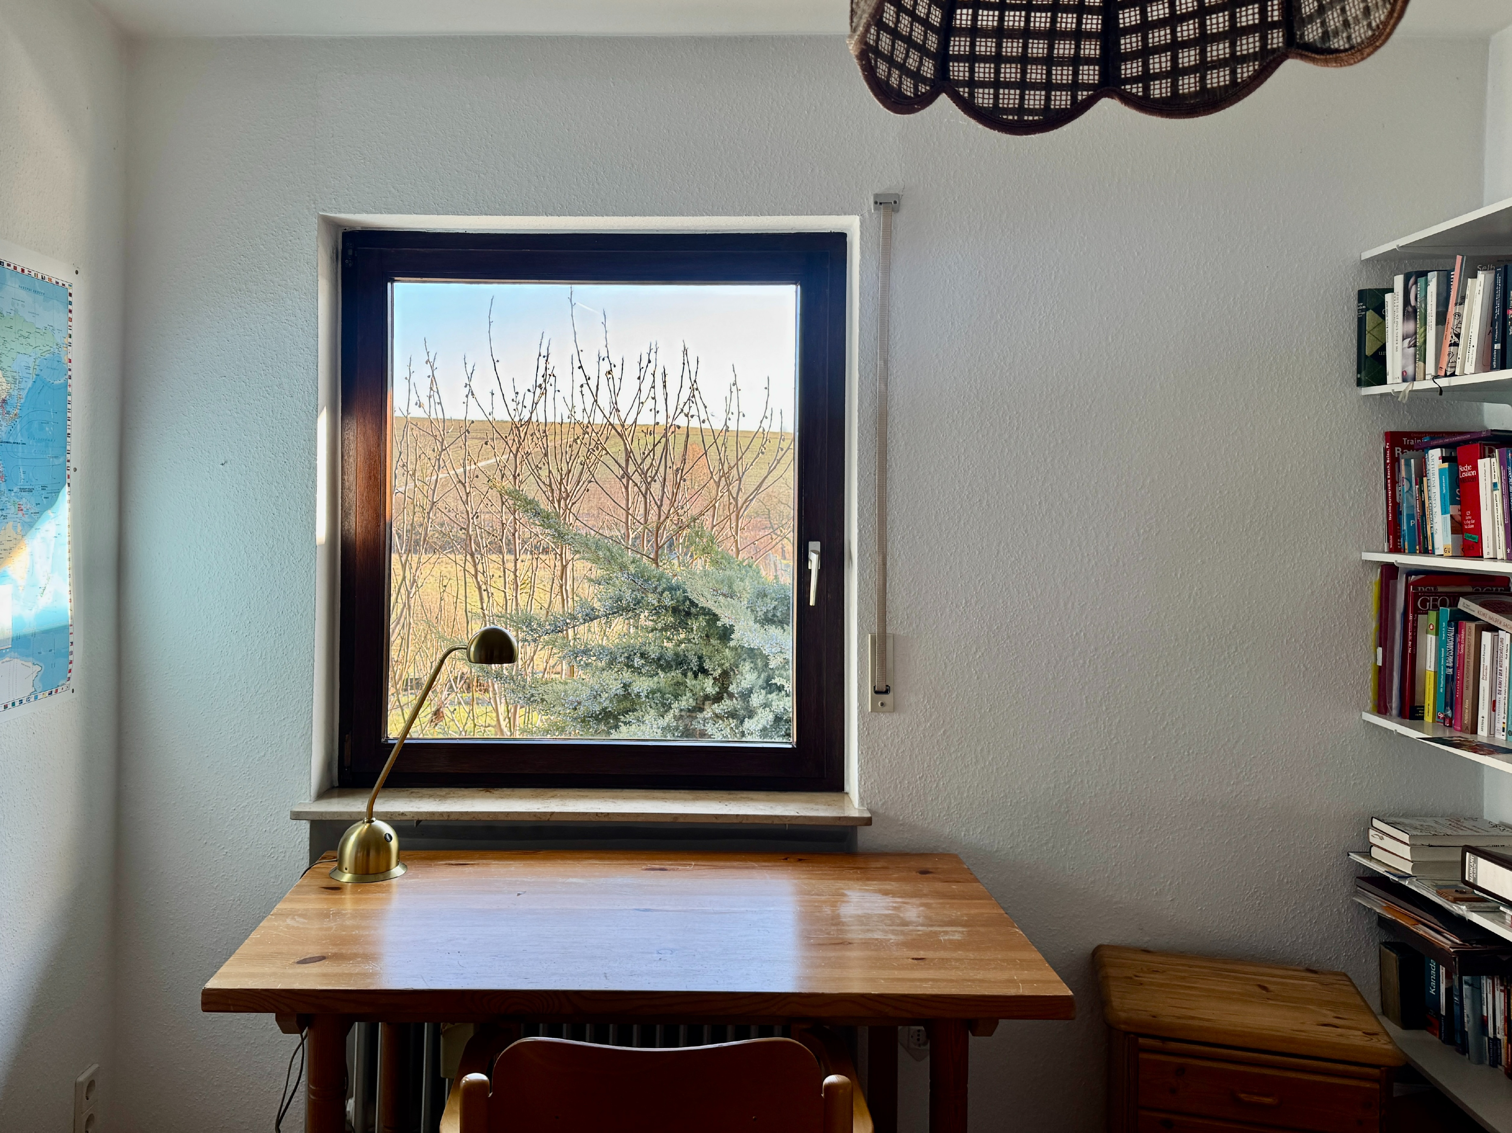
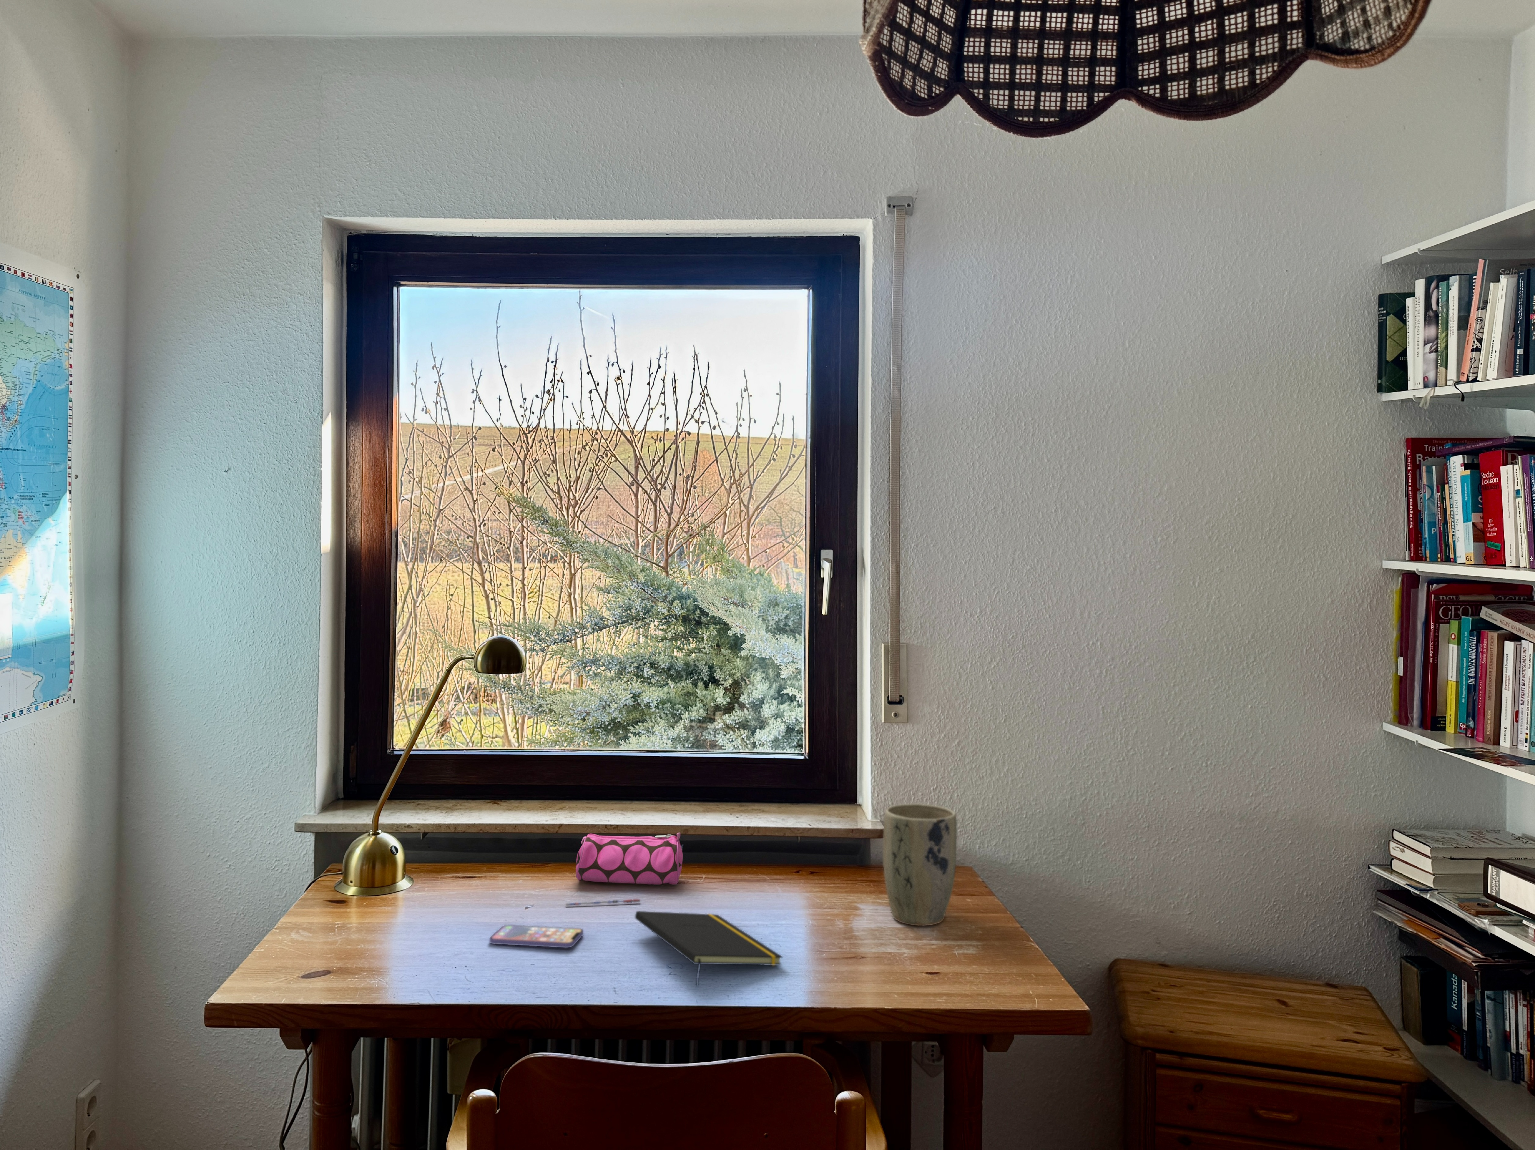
+ smartphone [490,924,584,948]
+ notepad [635,911,783,986]
+ pen [566,899,641,907]
+ plant pot [882,803,957,927]
+ pencil case [575,832,684,885]
